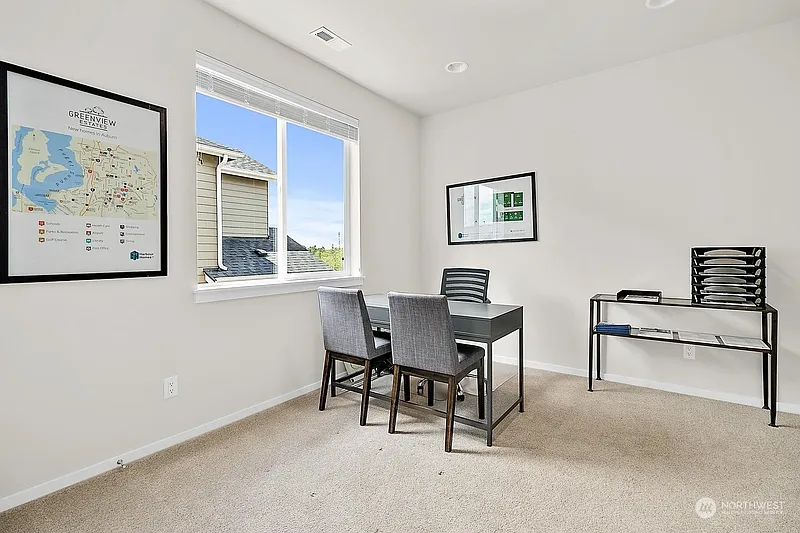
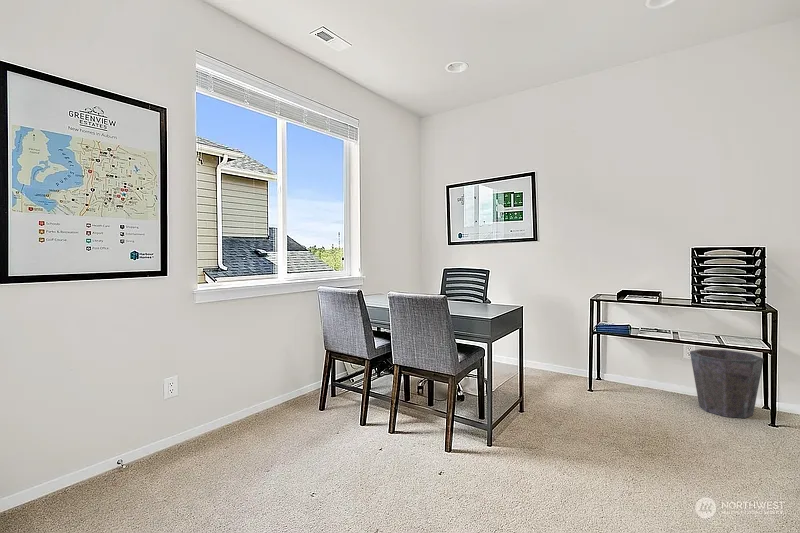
+ waste bin [689,348,765,419]
